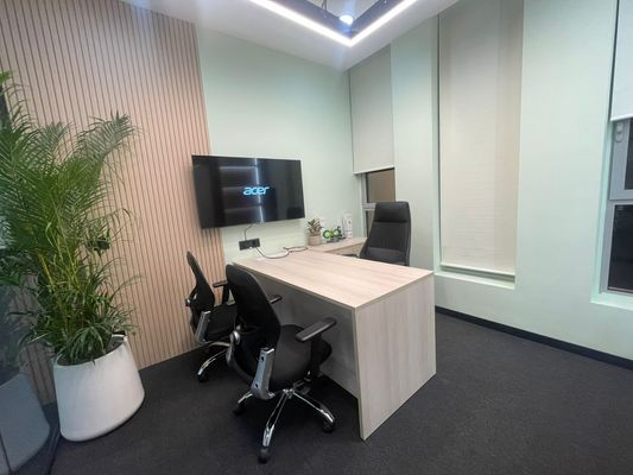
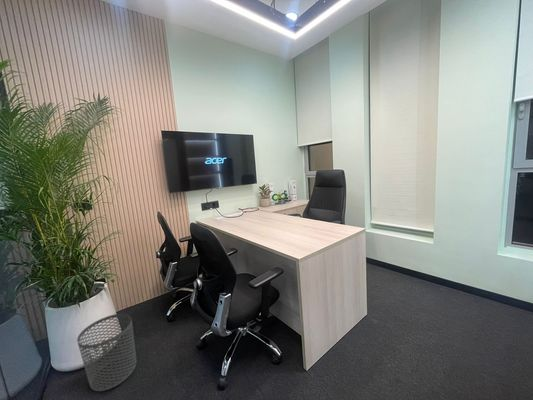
+ waste bin [76,313,137,392]
